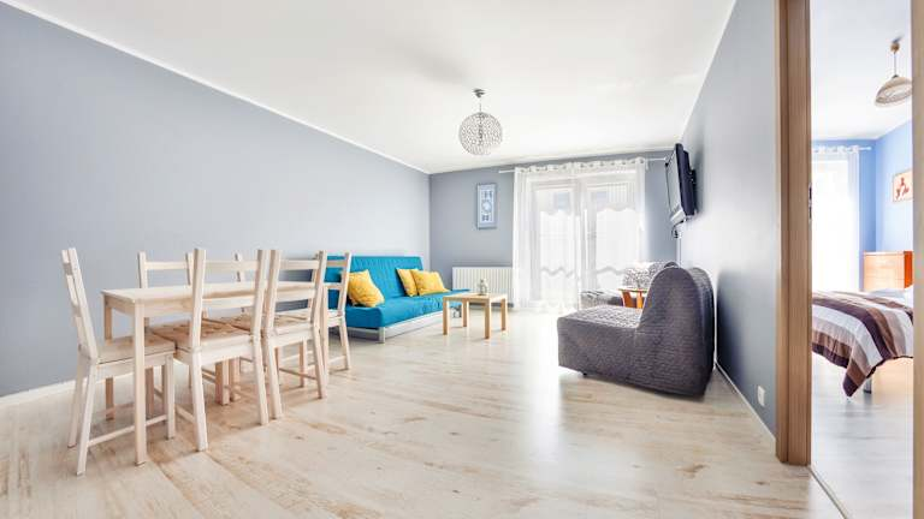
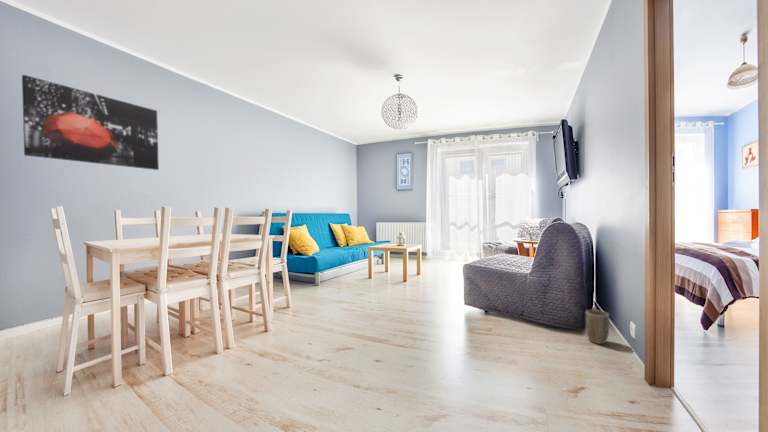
+ plant pot [585,309,610,345]
+ wall art [21,74,160,171]
